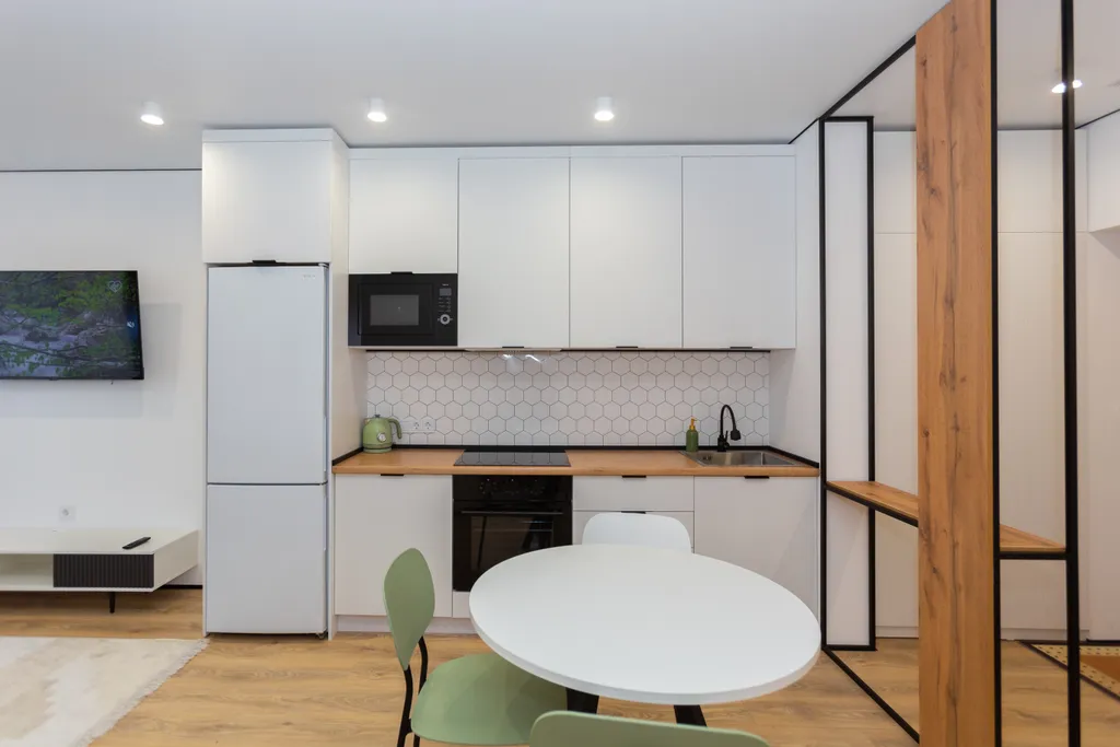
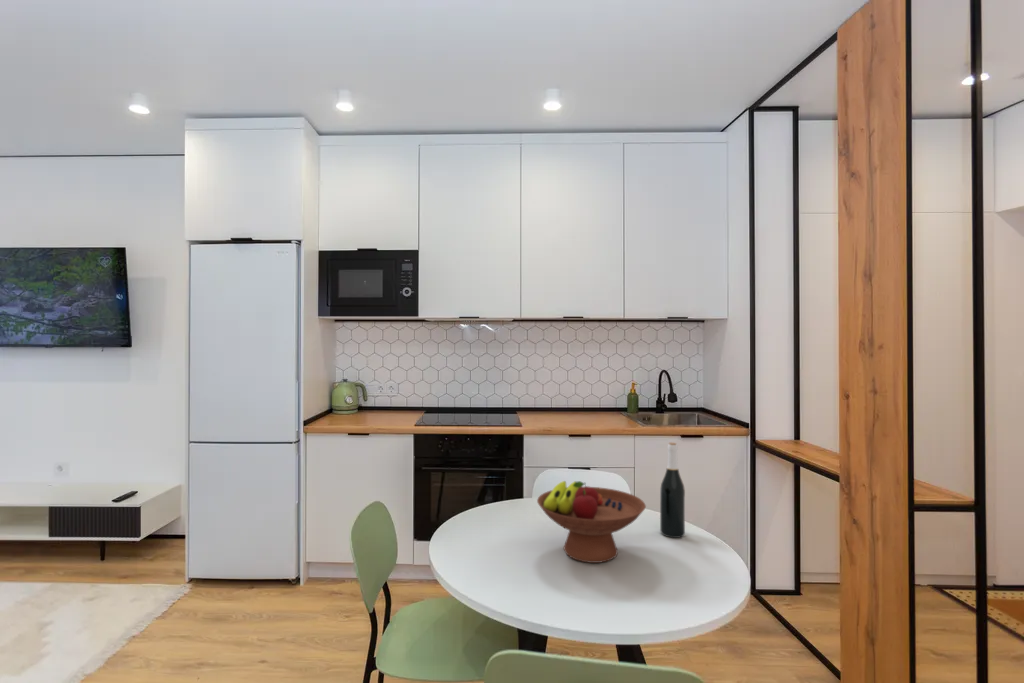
+ fruit bowl [536,480,647,564]
+ wine bottle [659,442,686,539]
